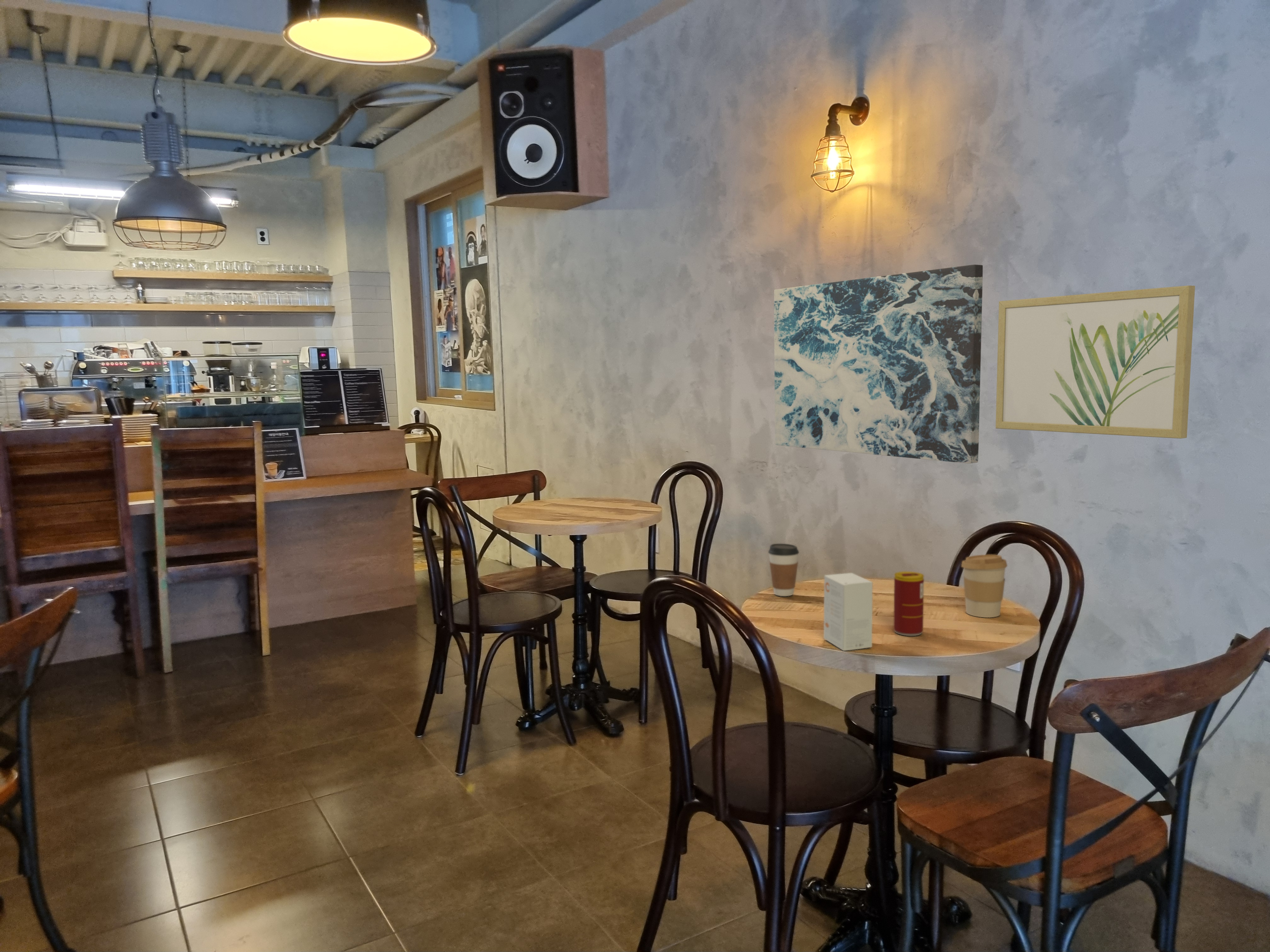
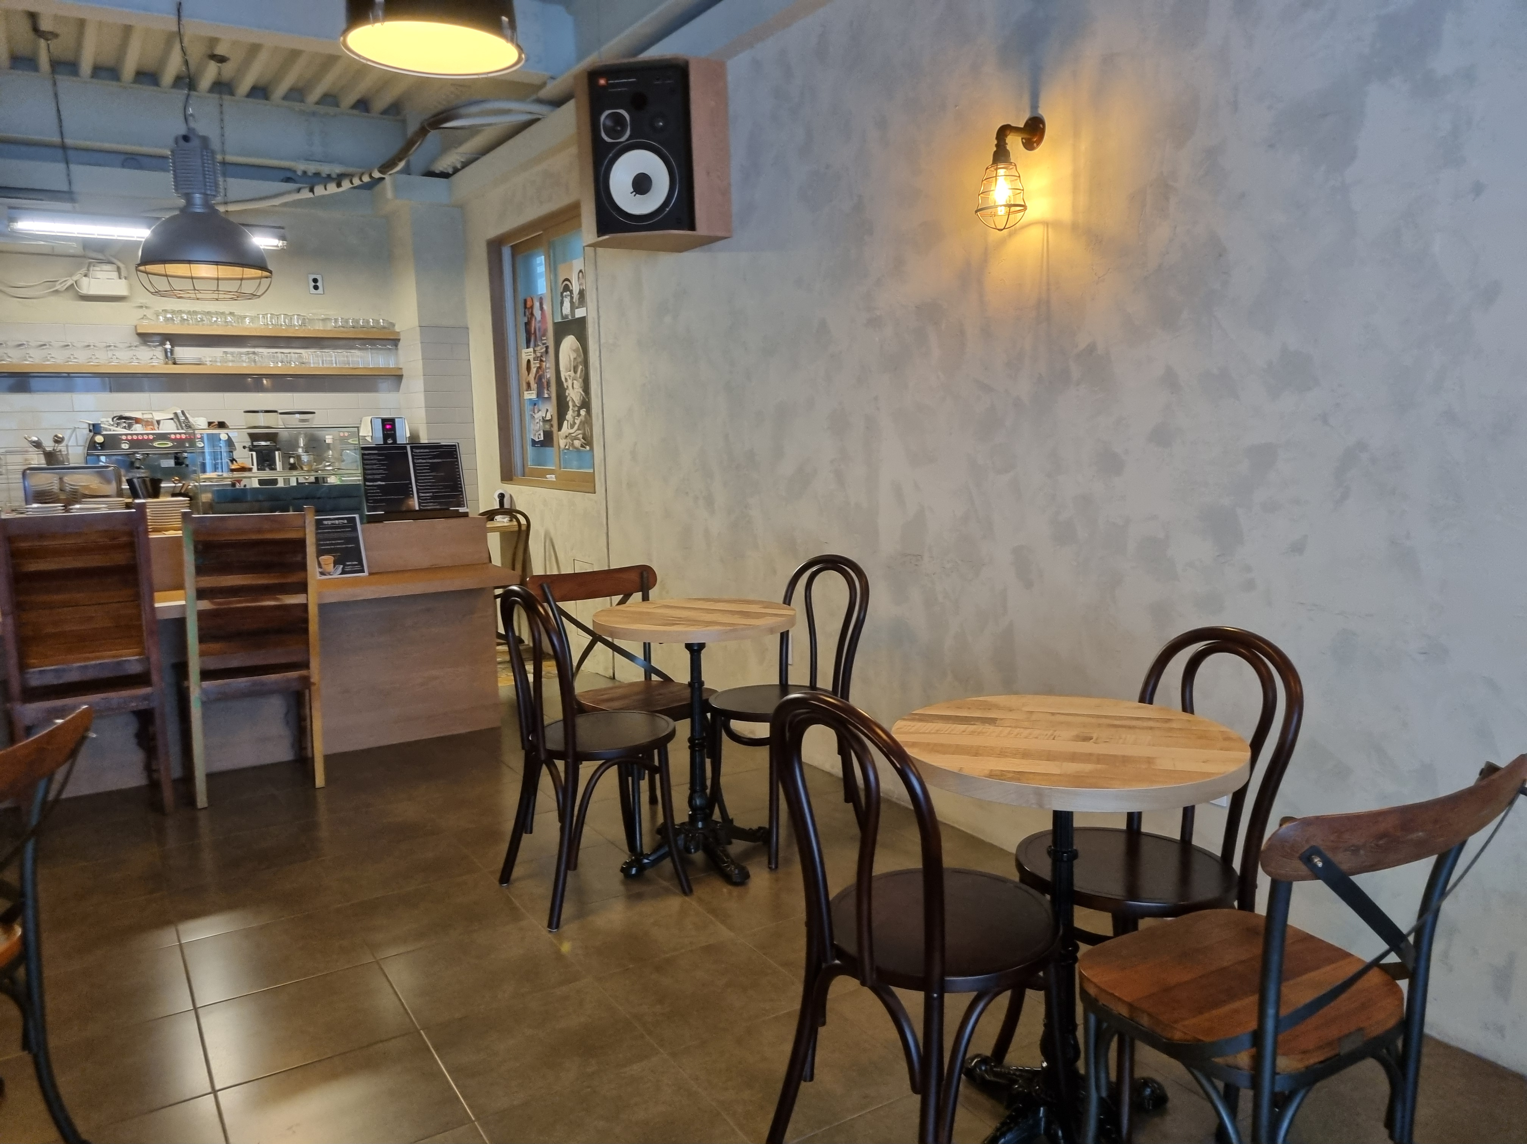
- wall art [774,264,983,464]
- beverage can [893,571,924,636]
- wall art [995,285,1195,439]
- coffee cup [768,543,799,597]
- small box [823,573,873,651]
- coffee cup [961,554,1008,618]
